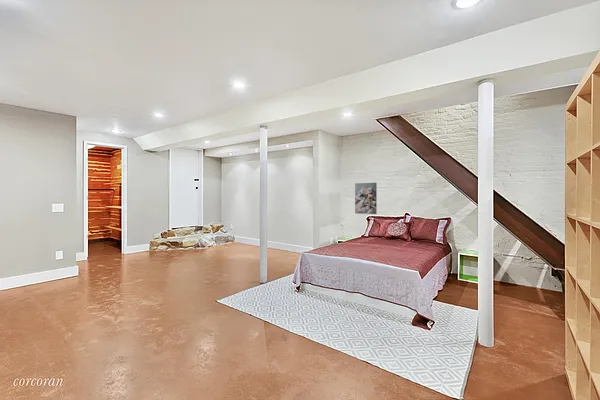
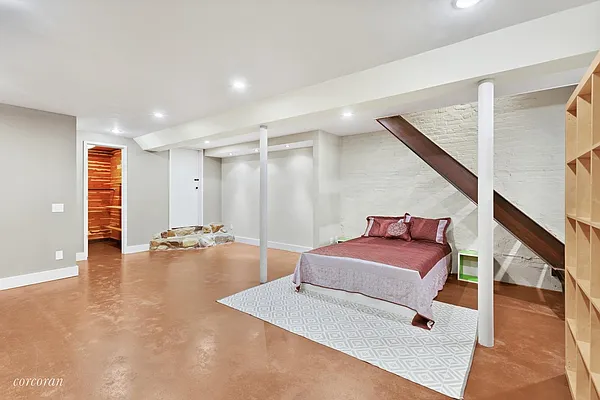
- wall art [354,182,378,215]
